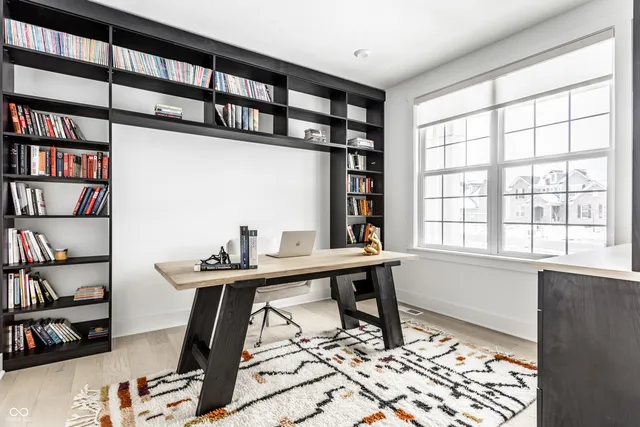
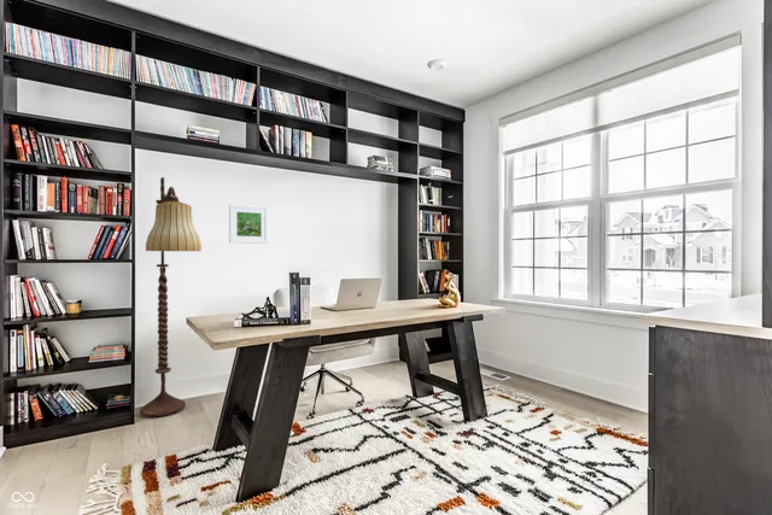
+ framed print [228,204,269,245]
+ floor lamp [139,176,203,417]
